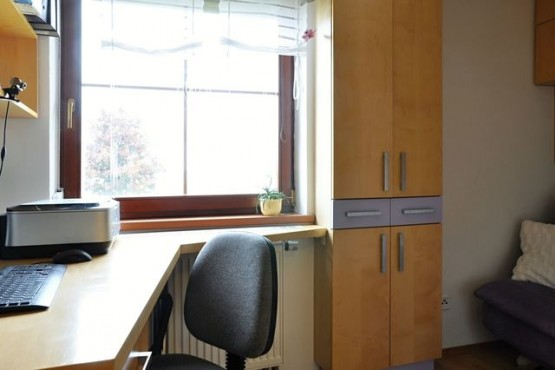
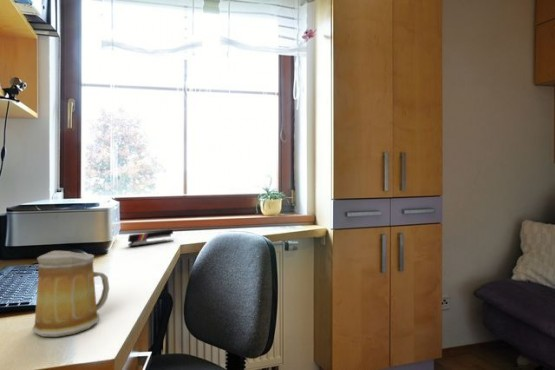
+ mug [31,250,110,338]
+ stapler [127,228,175,247]
